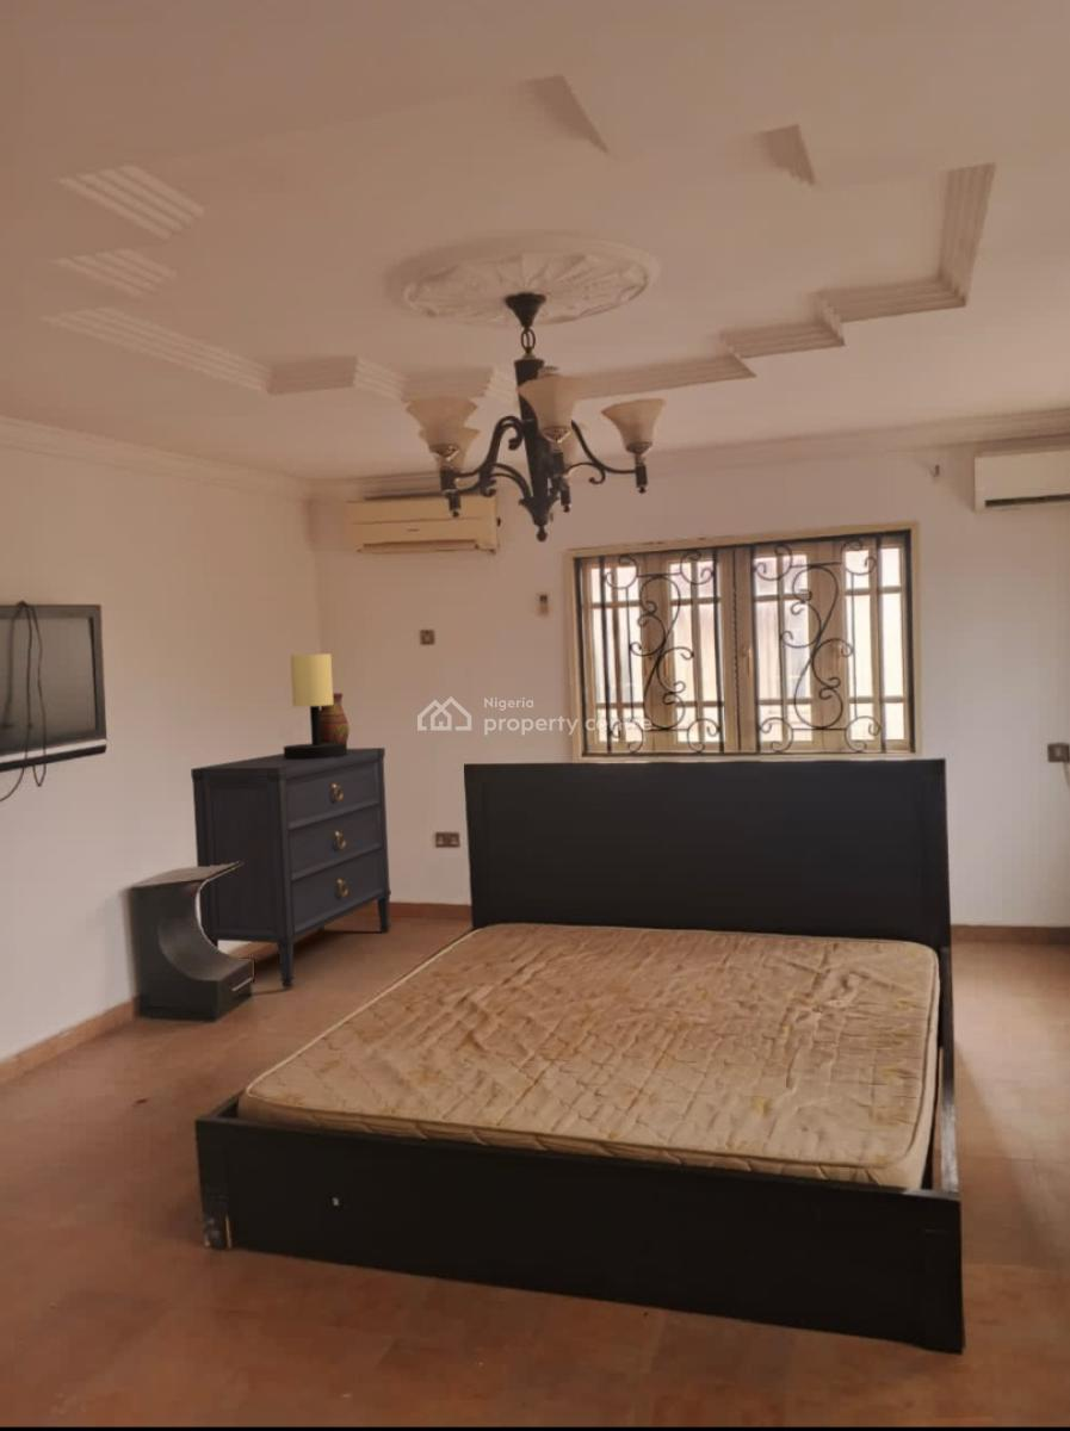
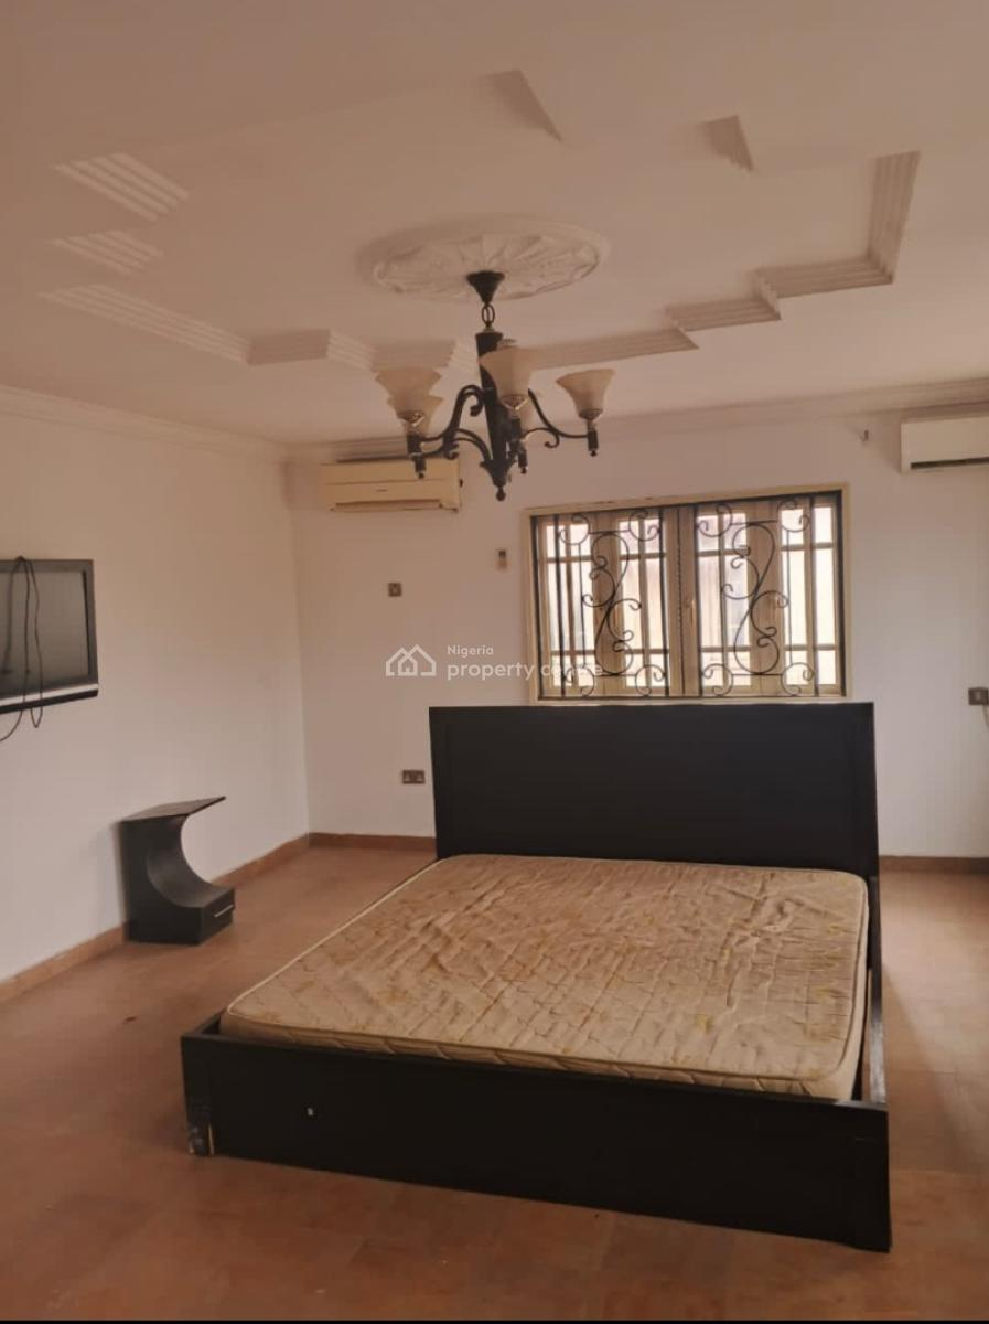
- dresser [190,747,392,990]
- table lamp [282,652,348,760]
- vase [320,692,351,743]
